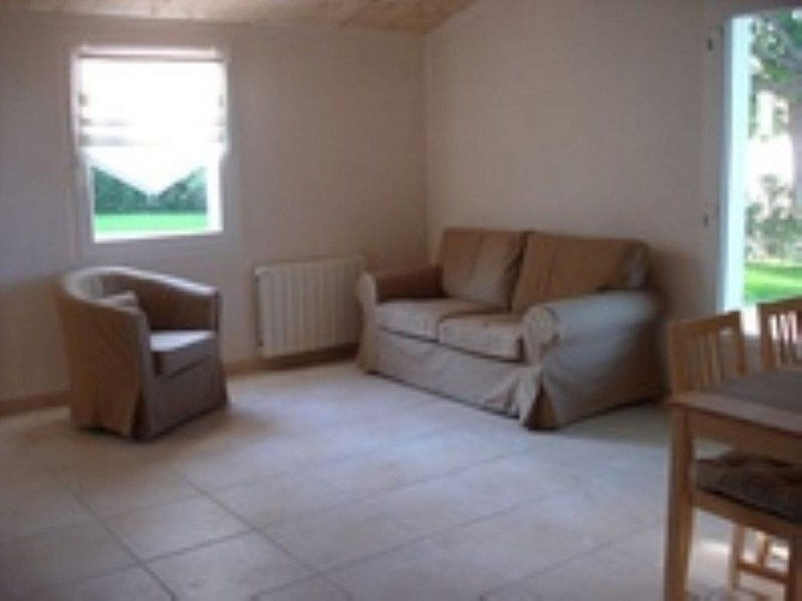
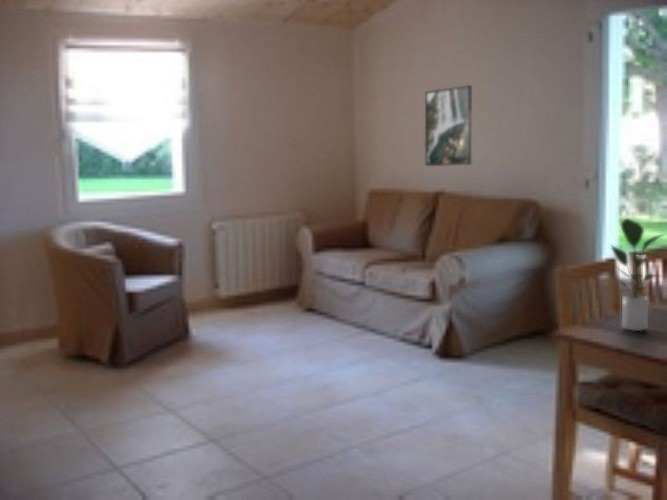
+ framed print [424,84,472,167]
+ potted plant [610,217,667,332]
